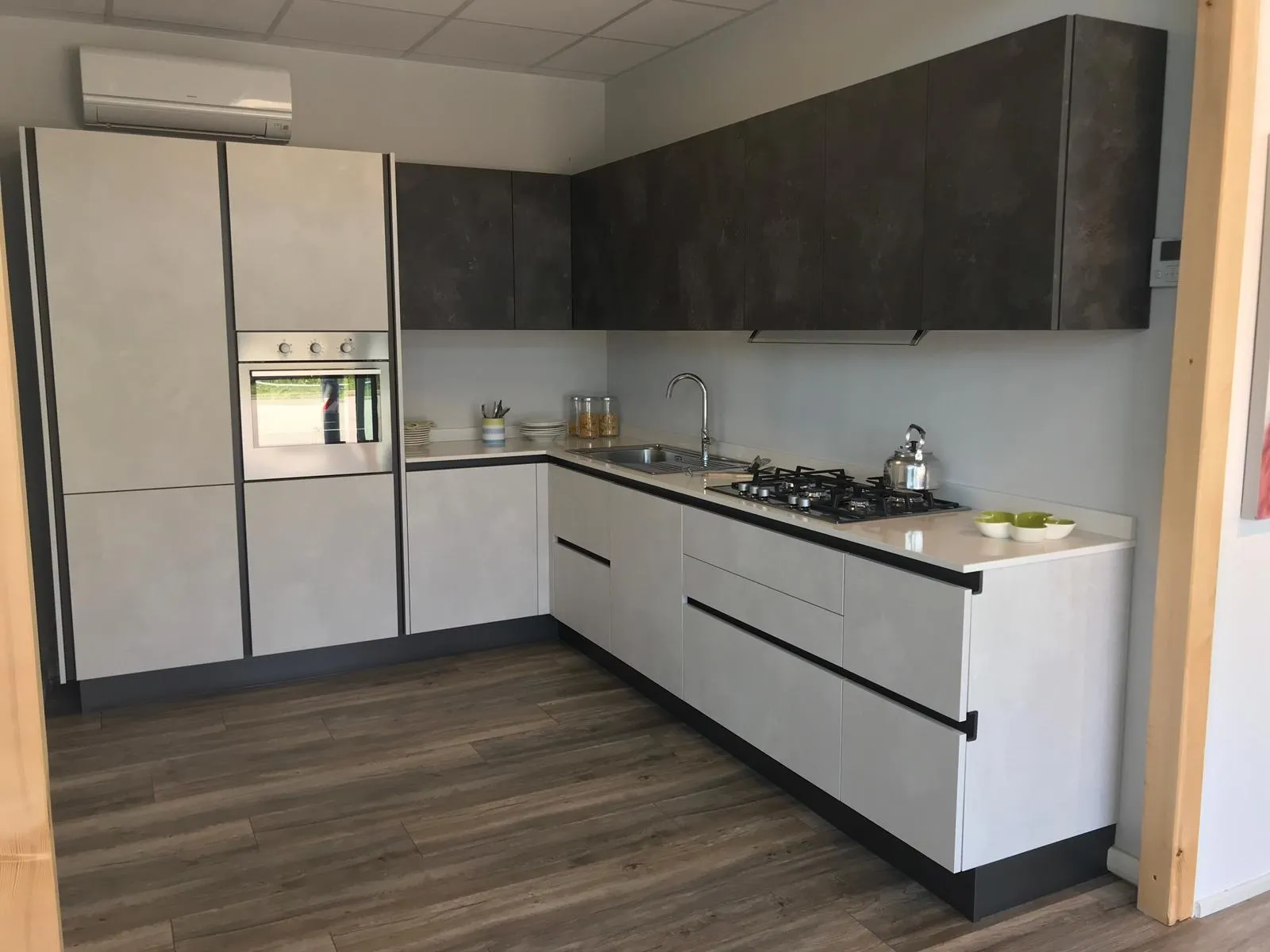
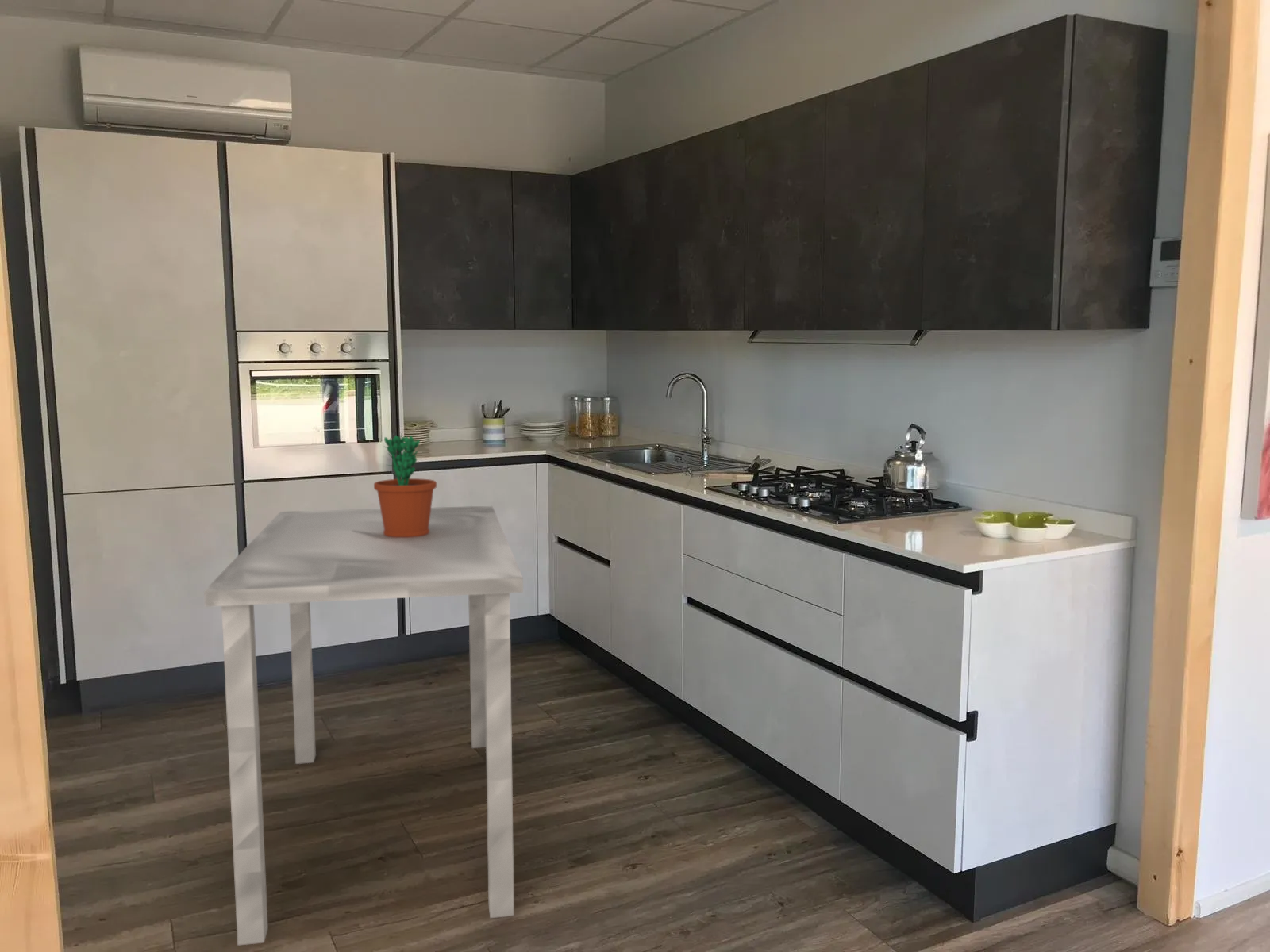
+ flower pot [373,433,437,538]
+ dining table [203,505,524,946]
